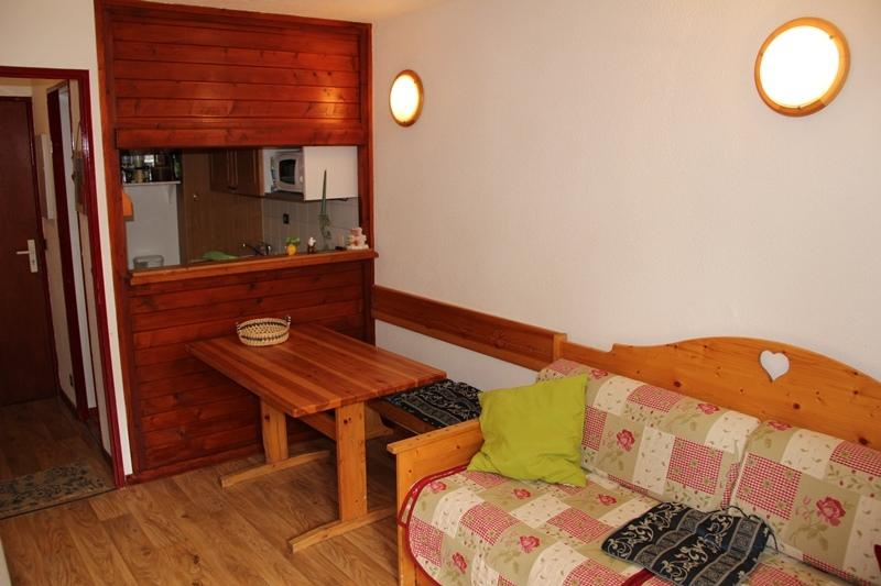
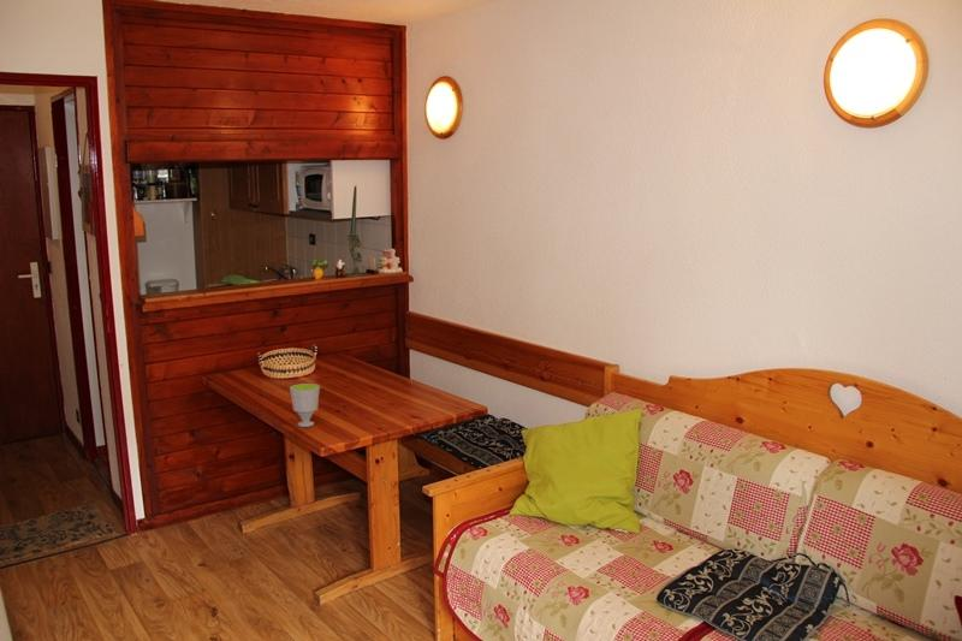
+ cup [289,382,321,428]
